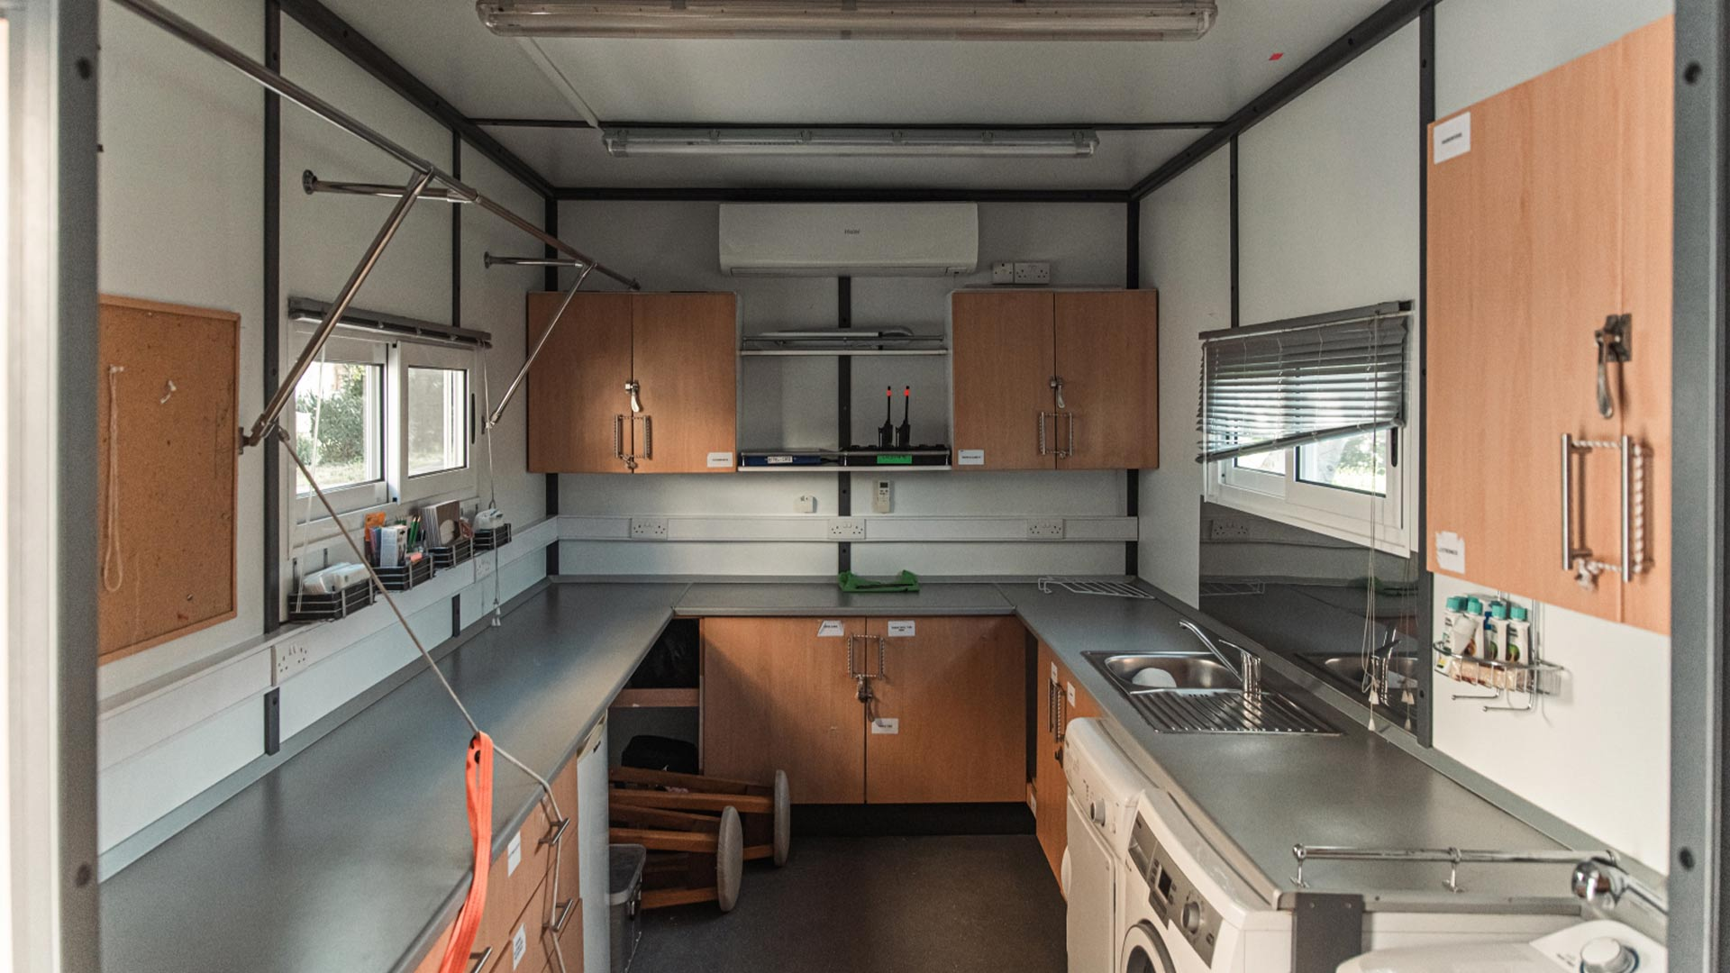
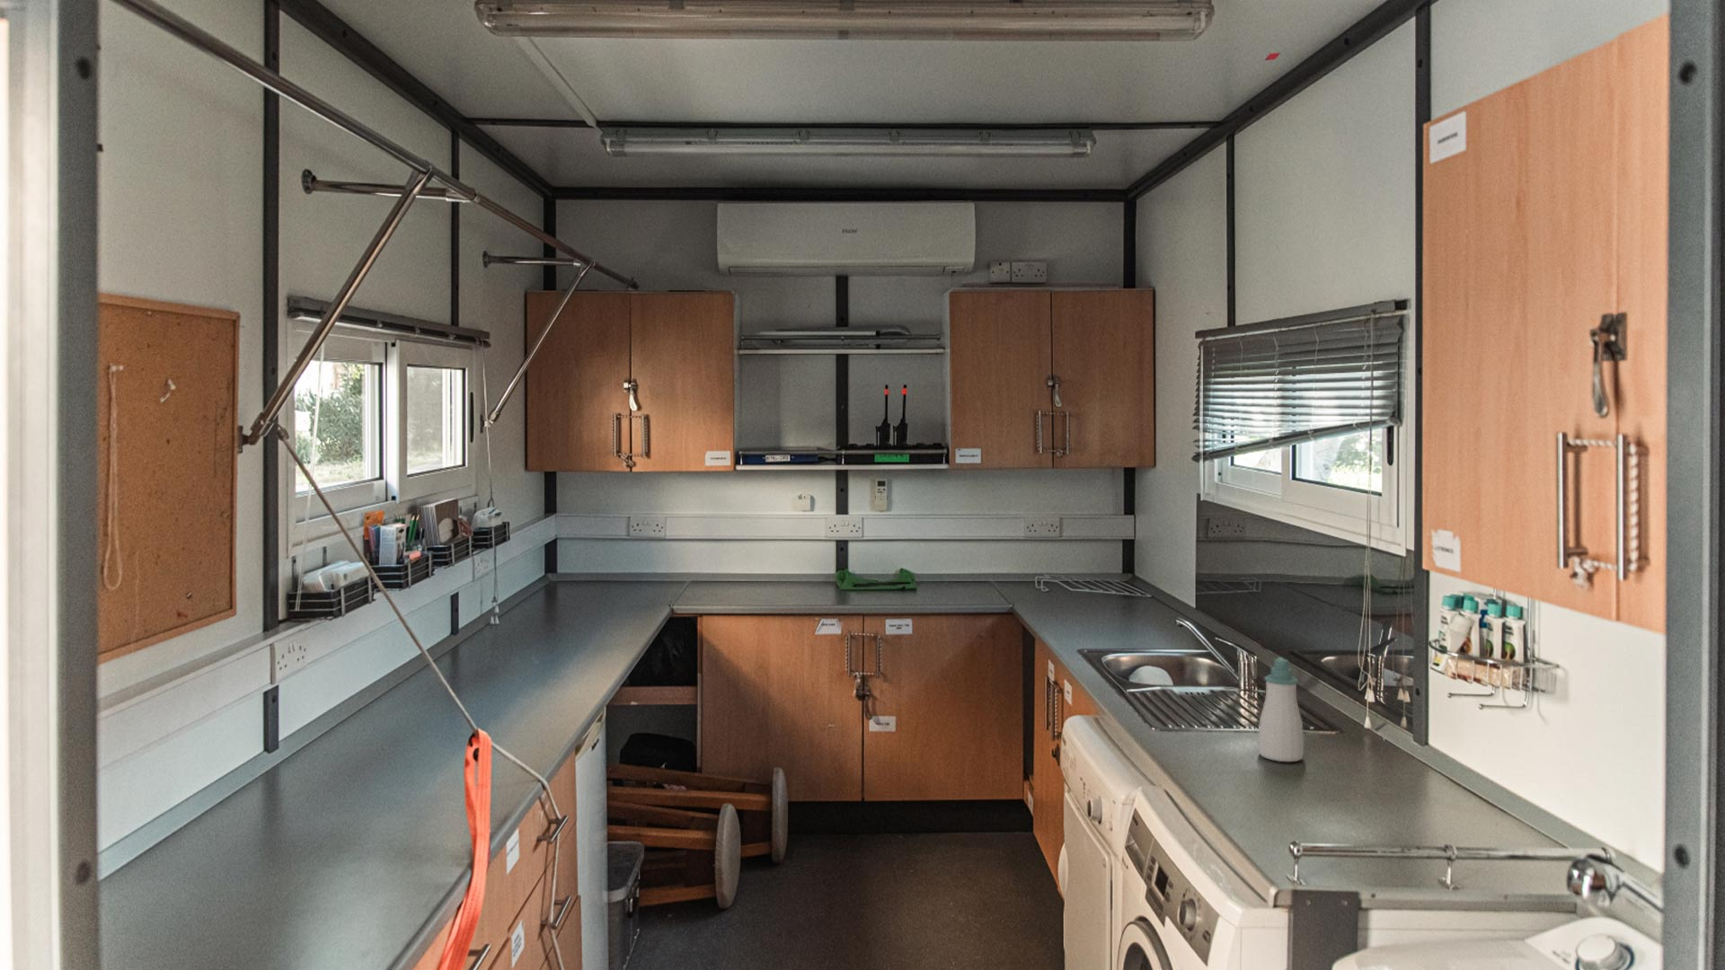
+ soap bottle [1258,656,1304,763]
